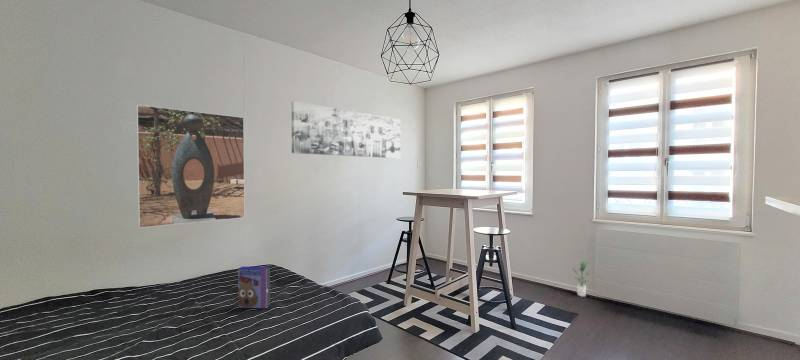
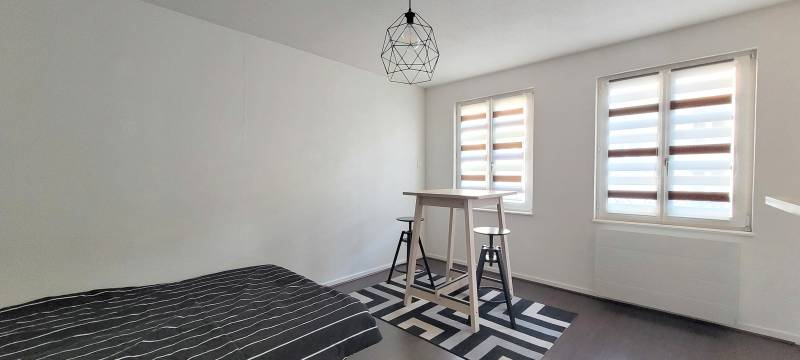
- potted plant [571,260,590,298]
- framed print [135,104,246,229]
- cereal box [237,265,271,310]
- wall art [291,100,401,159]
